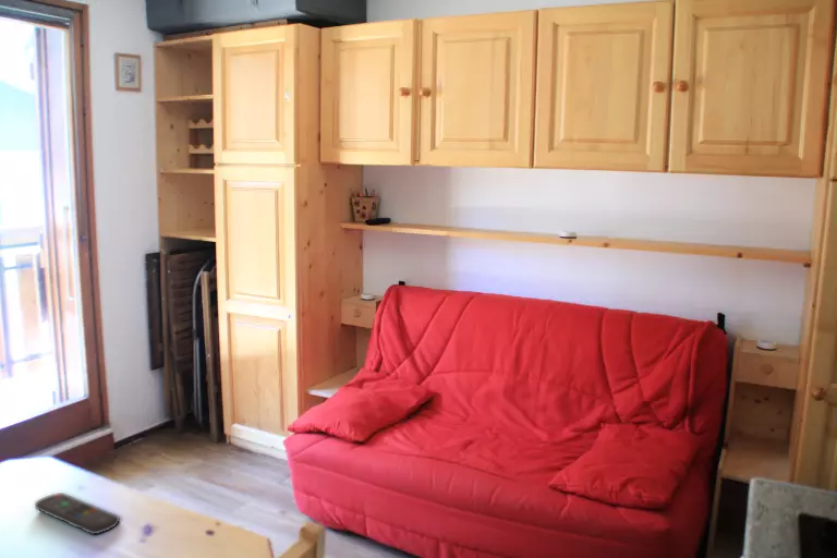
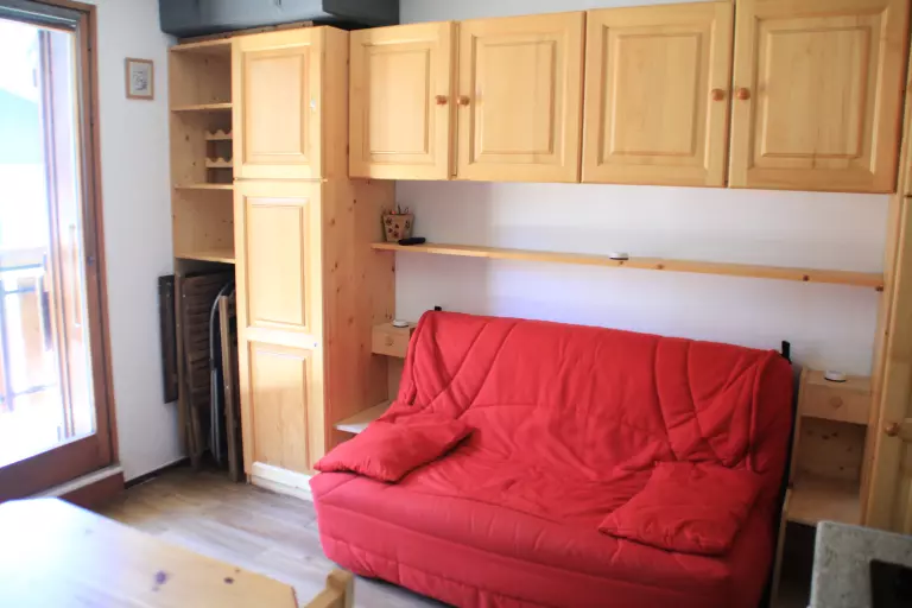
- remote control [34,492,121,535]
